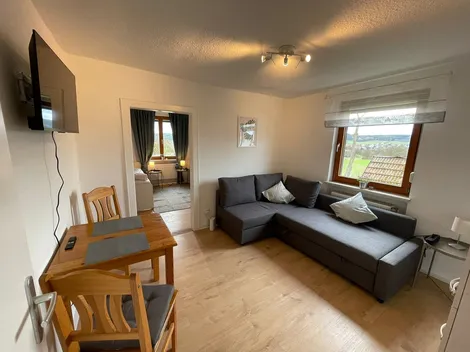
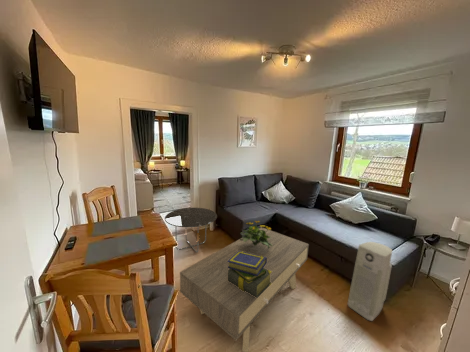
+ coffee table [179,227,310,352]
+ side table [164,207,218,253]
+ stack of books [227,251,272,298]
+ air purifier [347,241,393,322]
+ flowering plant [239,220,273,248]
